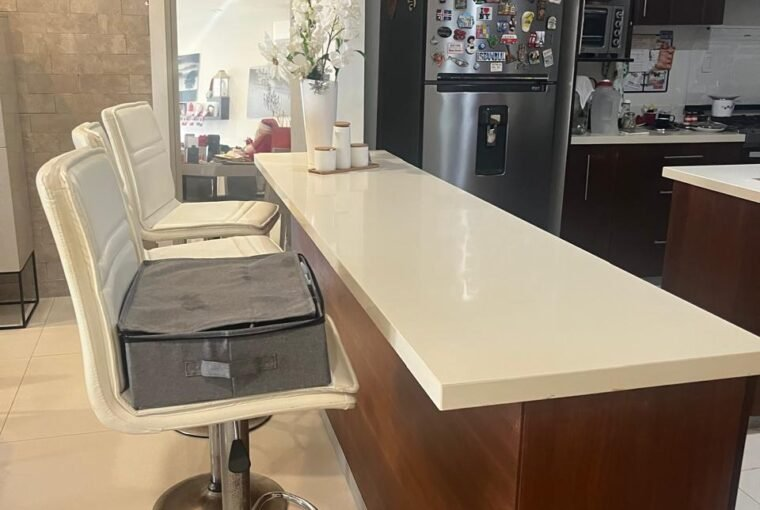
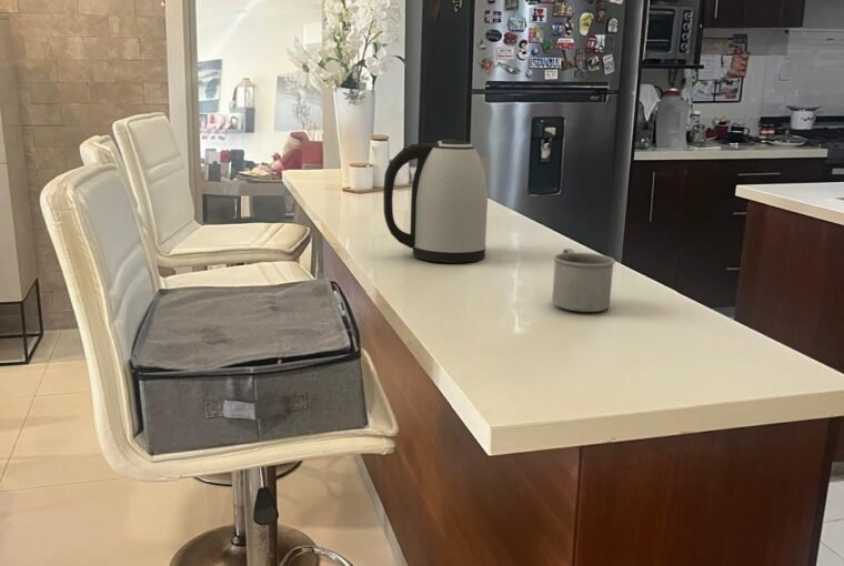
+ mug [551,247,616,313]
+ kettle [382,138,492,264]
